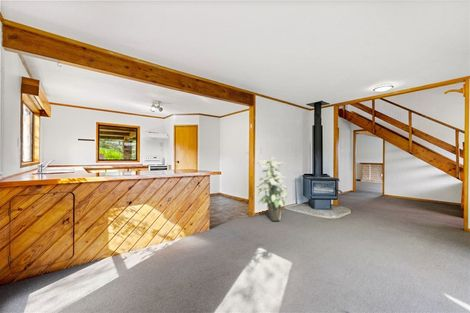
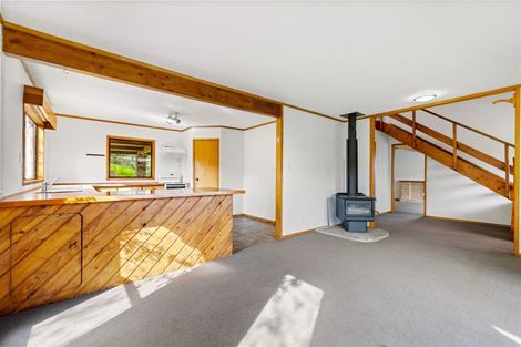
- indoor plant [255,156,290,222]
